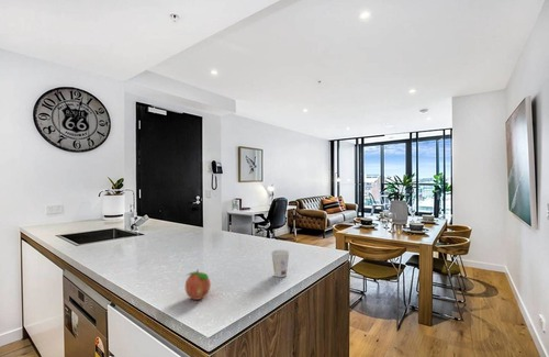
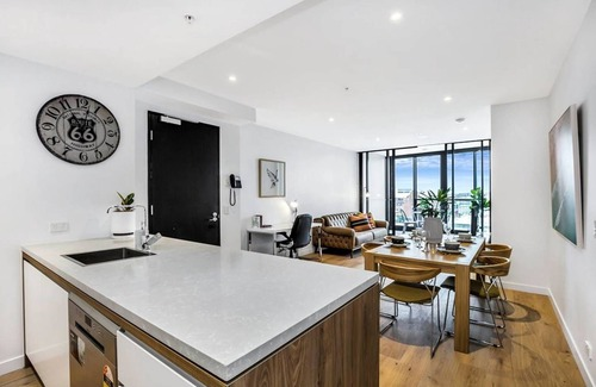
- fruit [184,268,212,301]
- cup [270,248,290,278]
